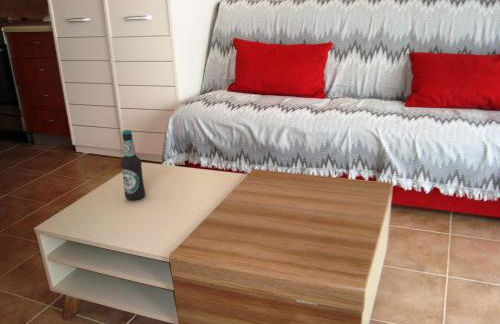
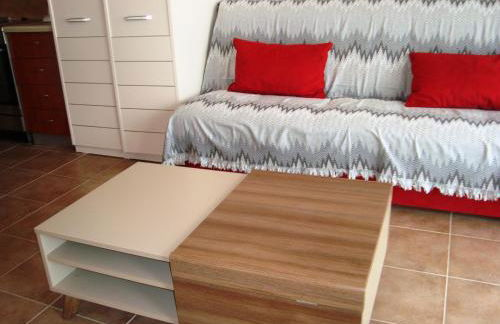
- bottle [119,129,146,201]
